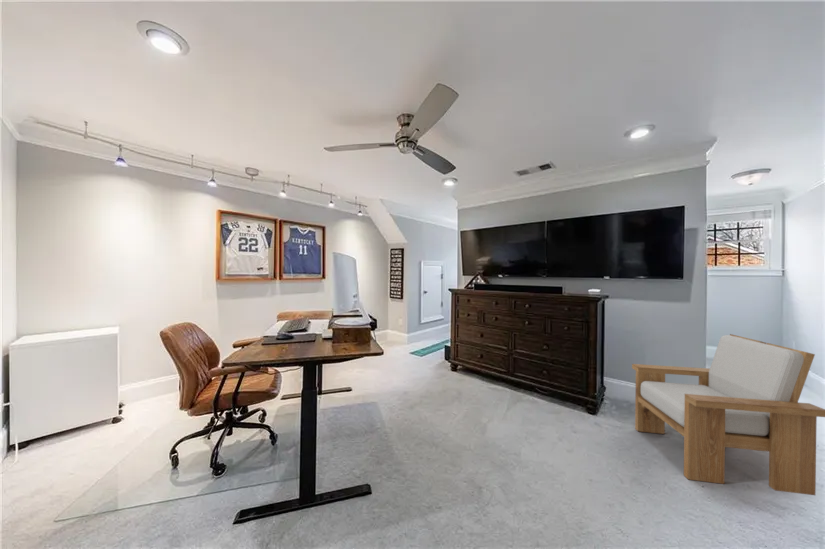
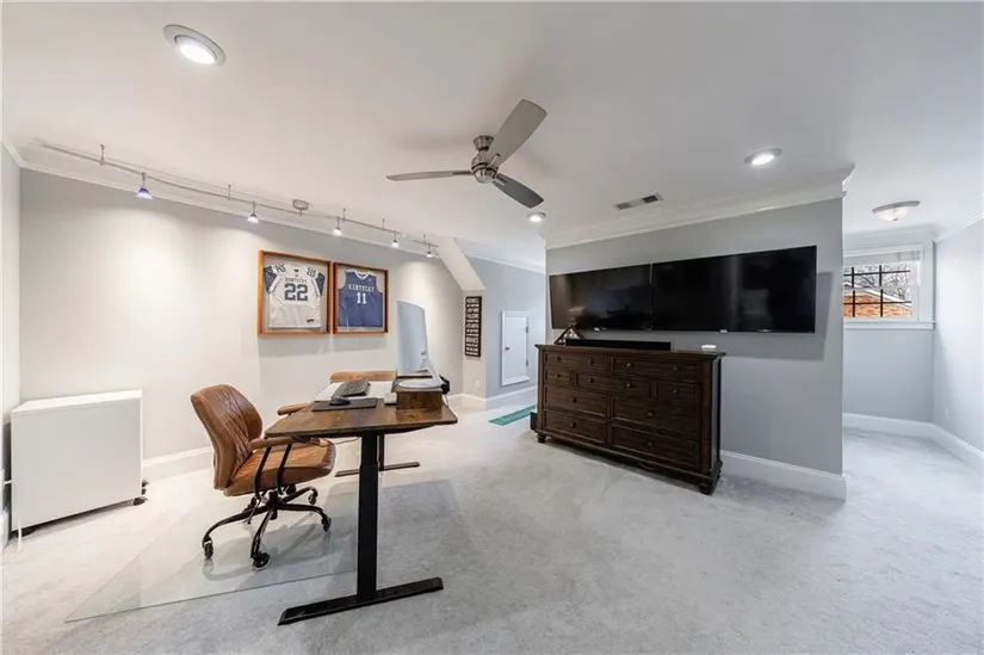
- armchair [631,333,825,496]
